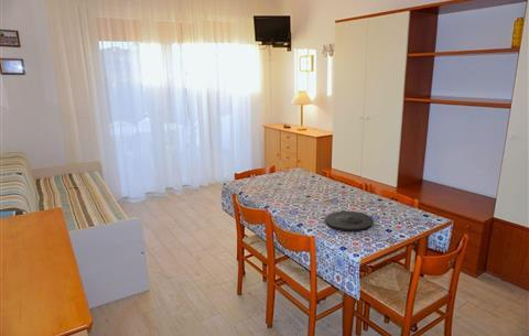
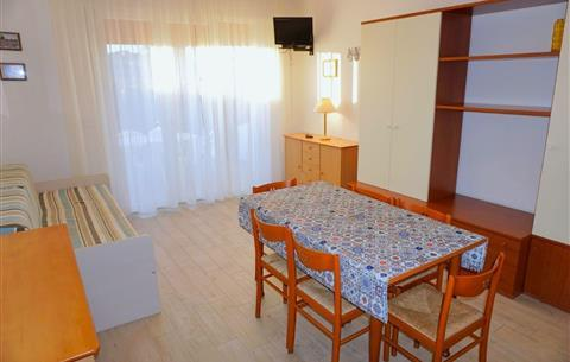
- plate [324,210,375,232]
